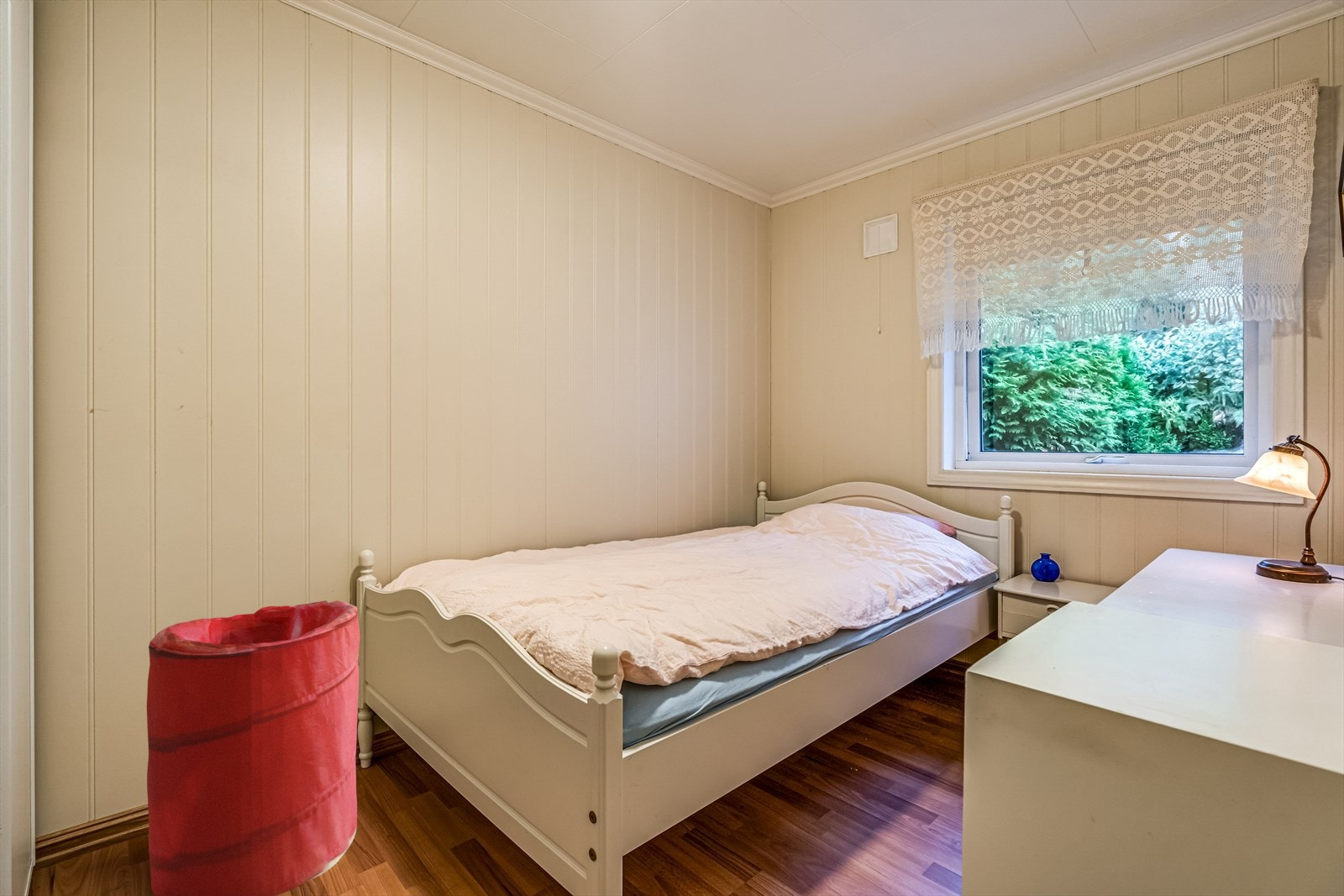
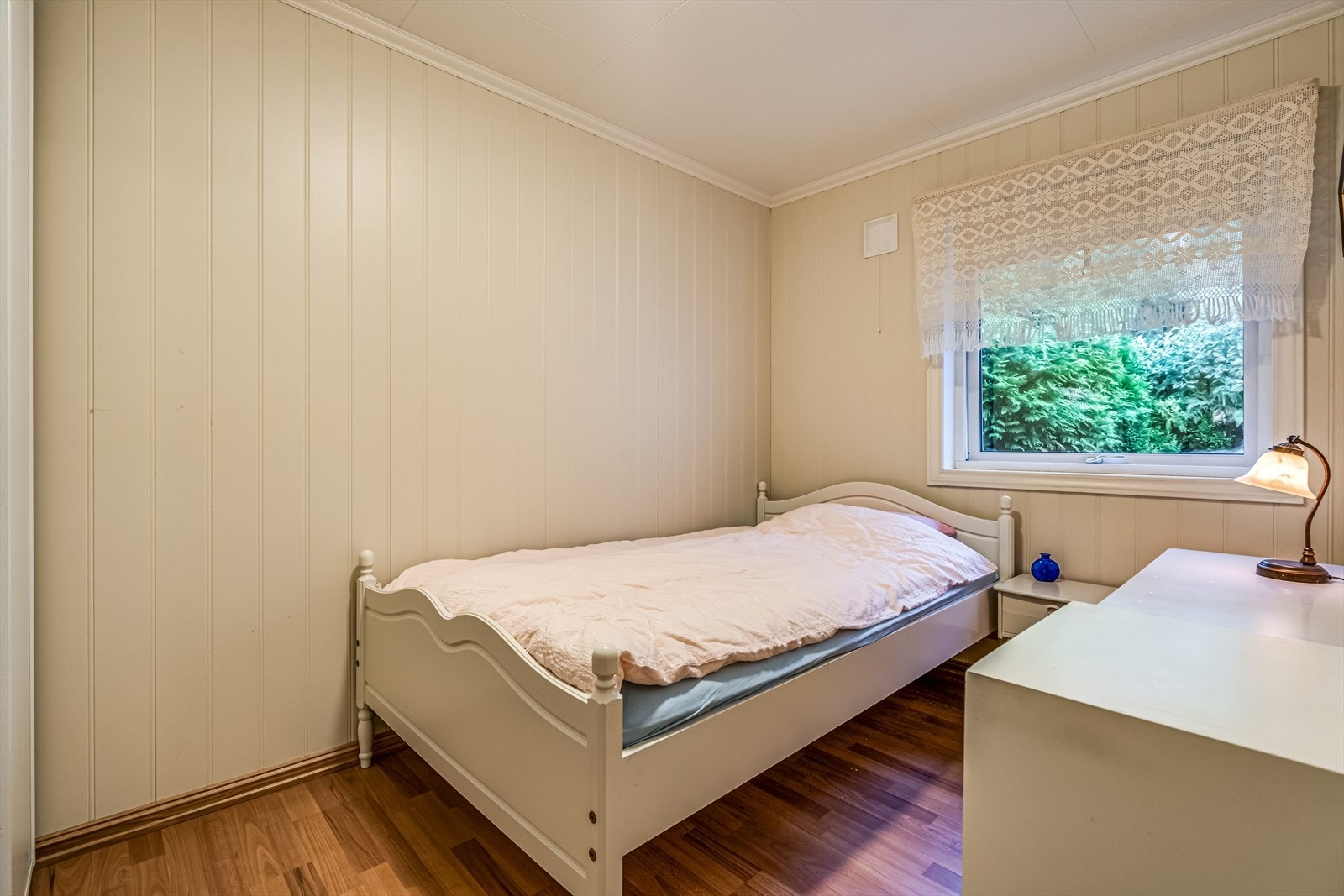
- laundry hamper [146,600,361,896]
